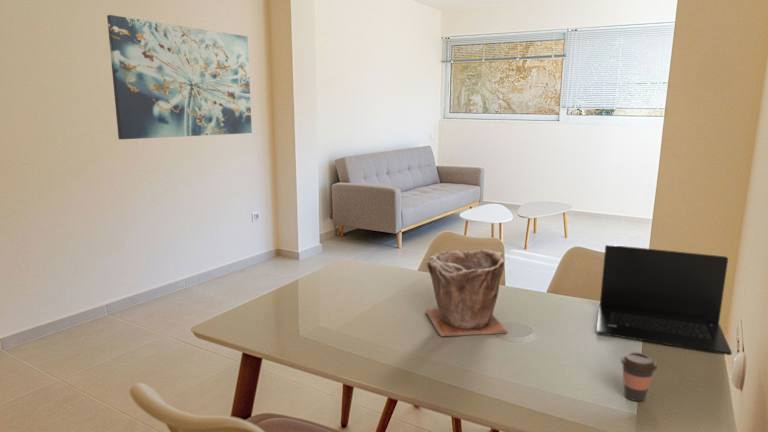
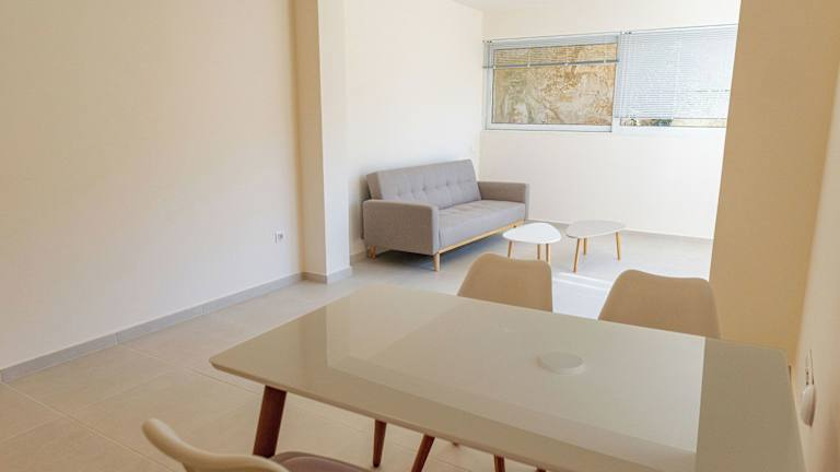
- coffee cup [619,351,658,402]
- wall art [106,14,253,140]
- laptop [595,244,733,356]
- plant pot [425,248,508,338]
